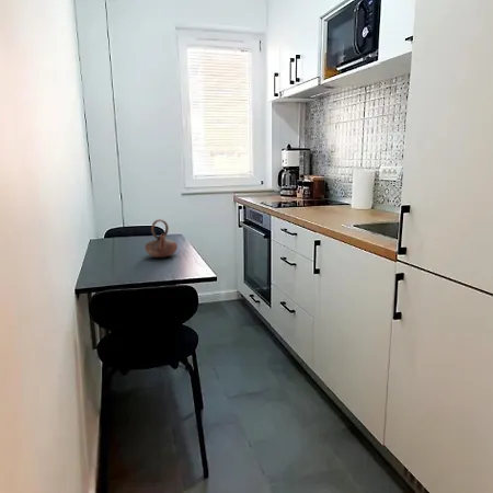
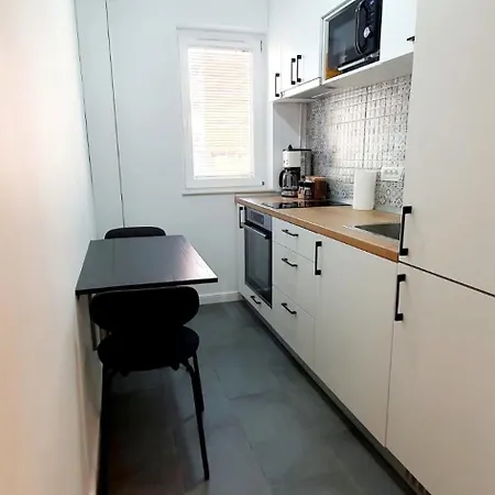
- teapot [144,218,179,259]
